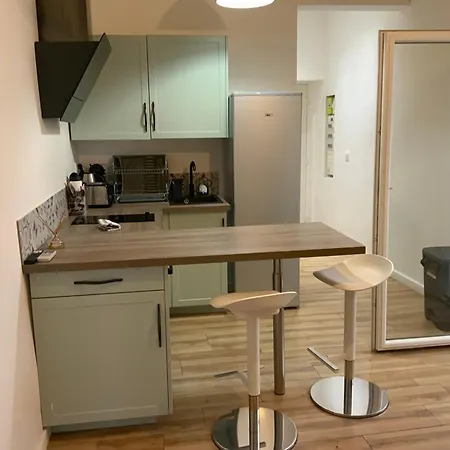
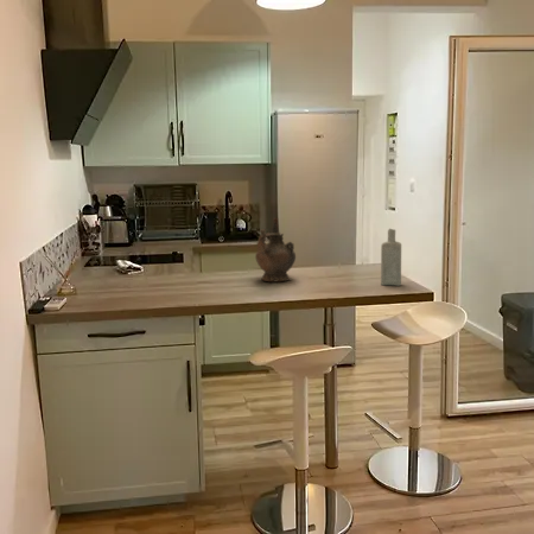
+ bottle [380,228,402,287]
+ ceremonial vessel [254,216,297,282]
